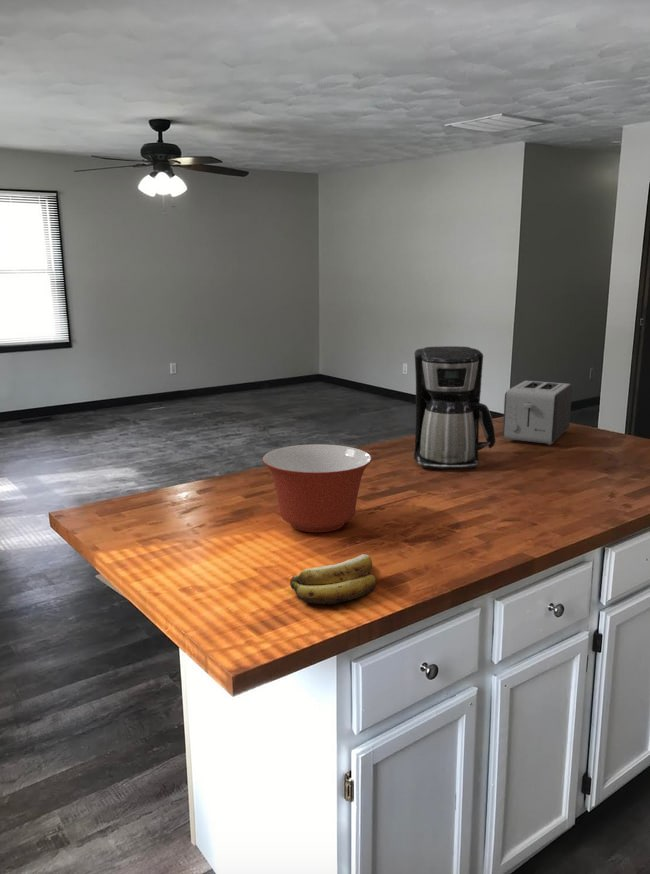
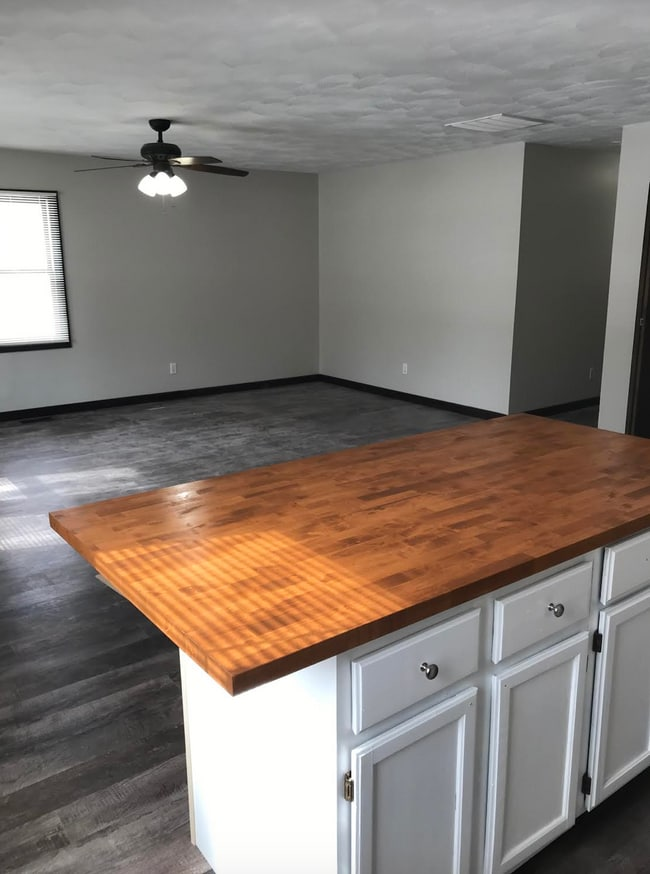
- mixing bowl [262,443,373,533]
- coffee maker [413,345,497,470]
- banana [289,553,378,605]
- toaster [502,380,573,446]
